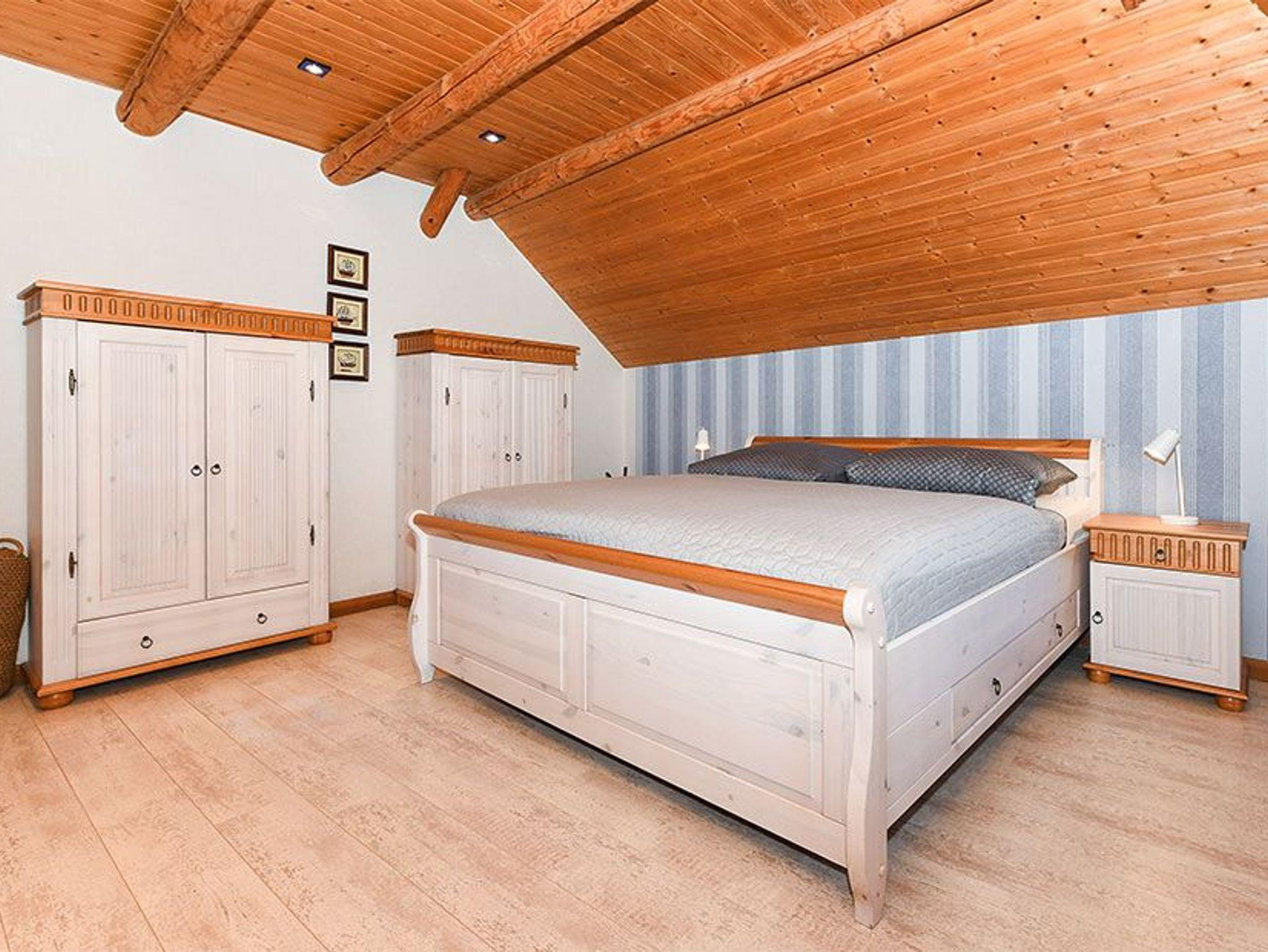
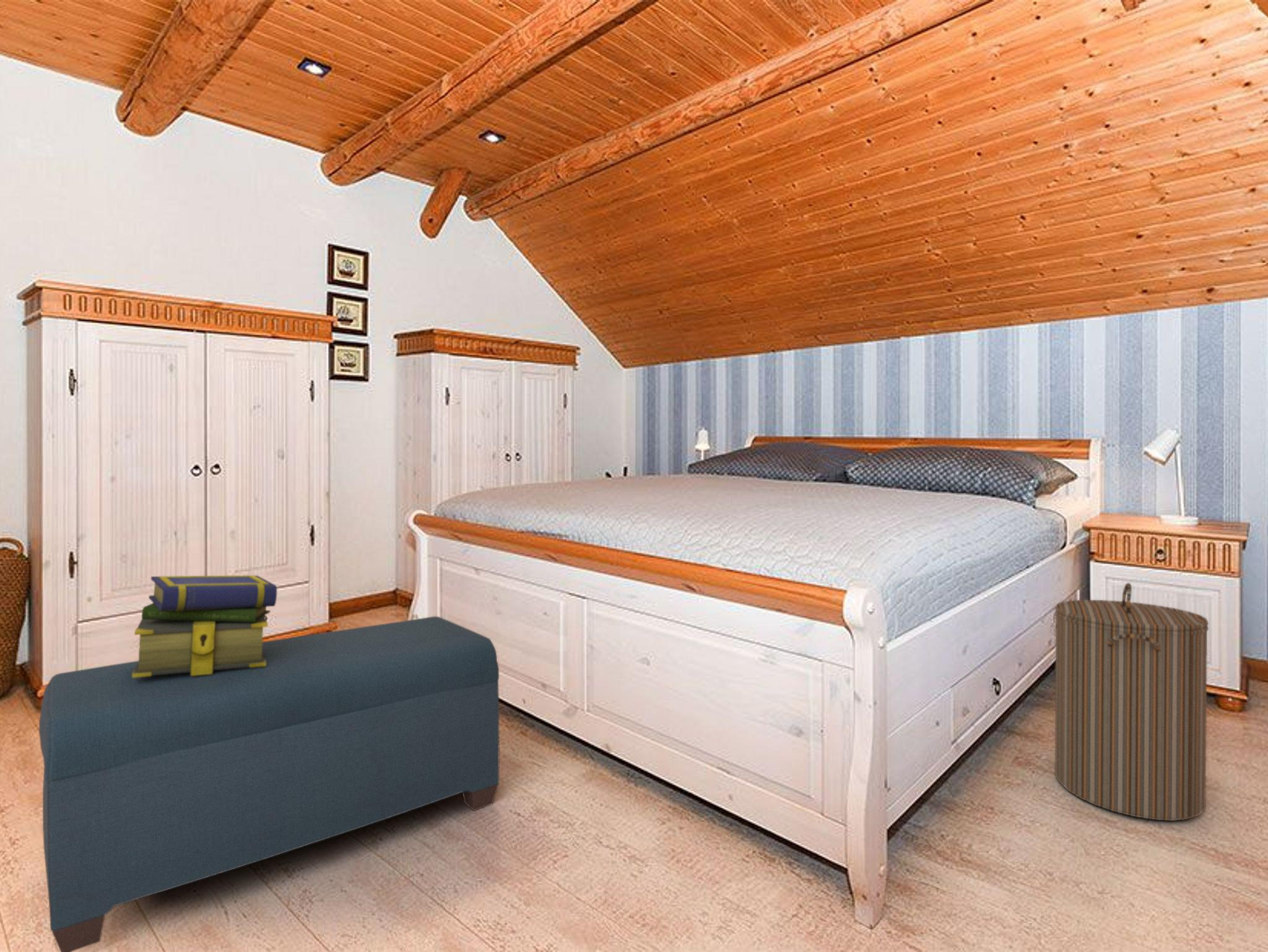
+ bench [38,616,500,952]
+ stack of books [132,574,278,678]
+ laundry hamper [1054,582,1209,821]
